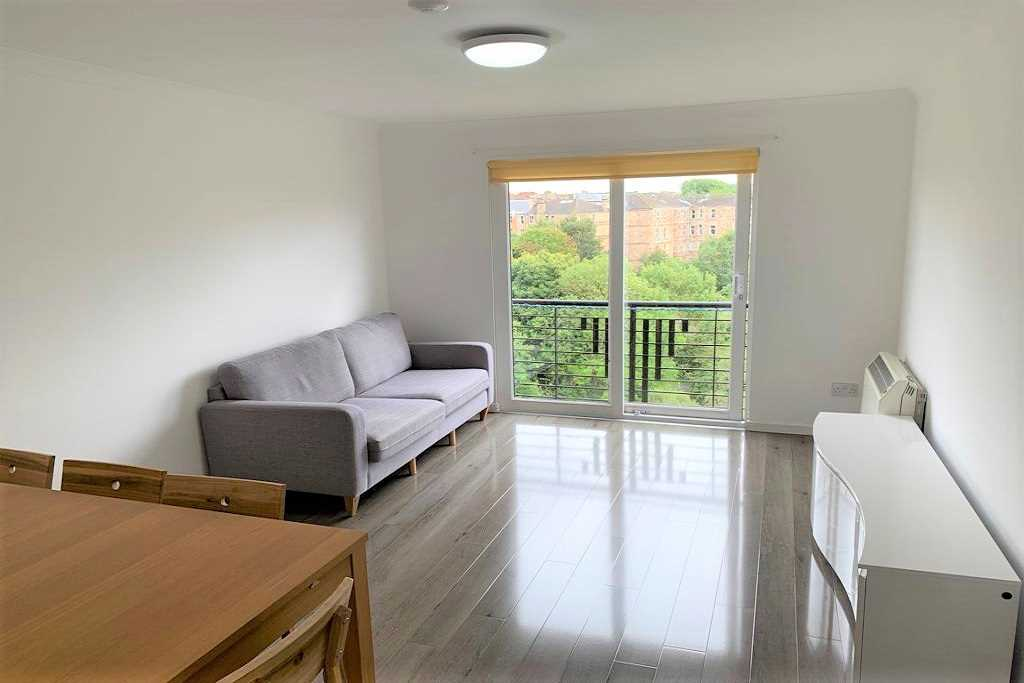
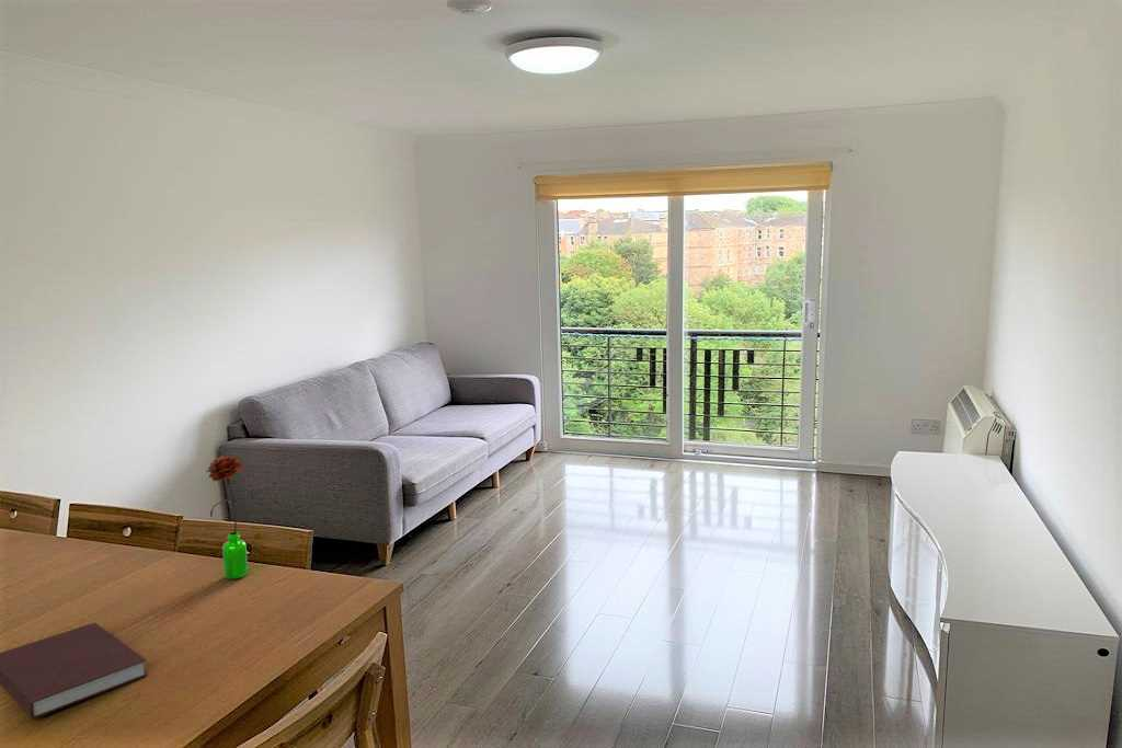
+ flower [205,453,253,579]
+ notebook [0,622,149,720]
